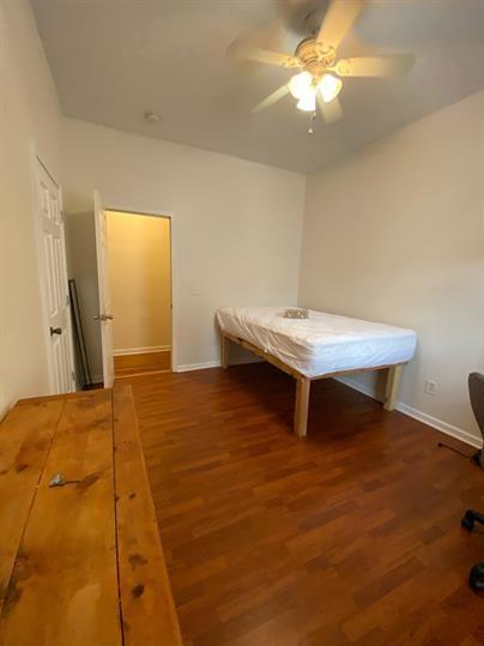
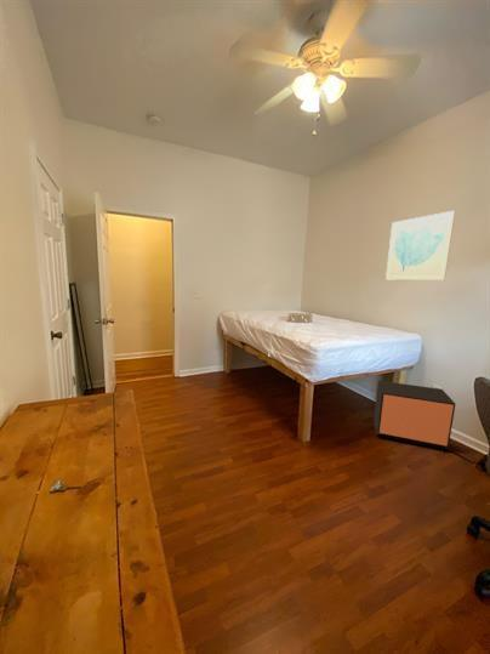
+ nightstand [372,380,457,450]
+ wall art [384,210,456,281]
